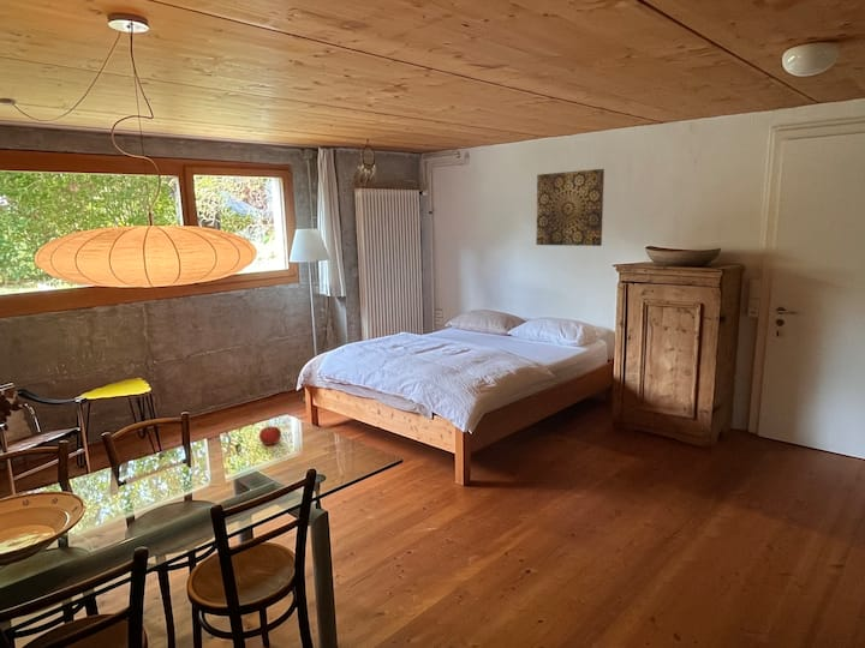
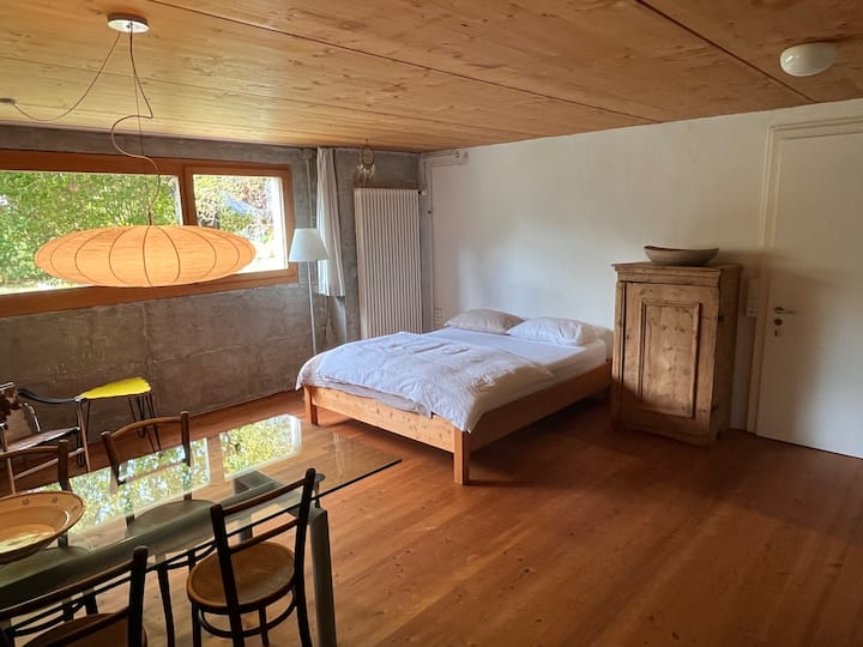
- wall art [535,168,606,247]
- fruit [258,425,282,446]
